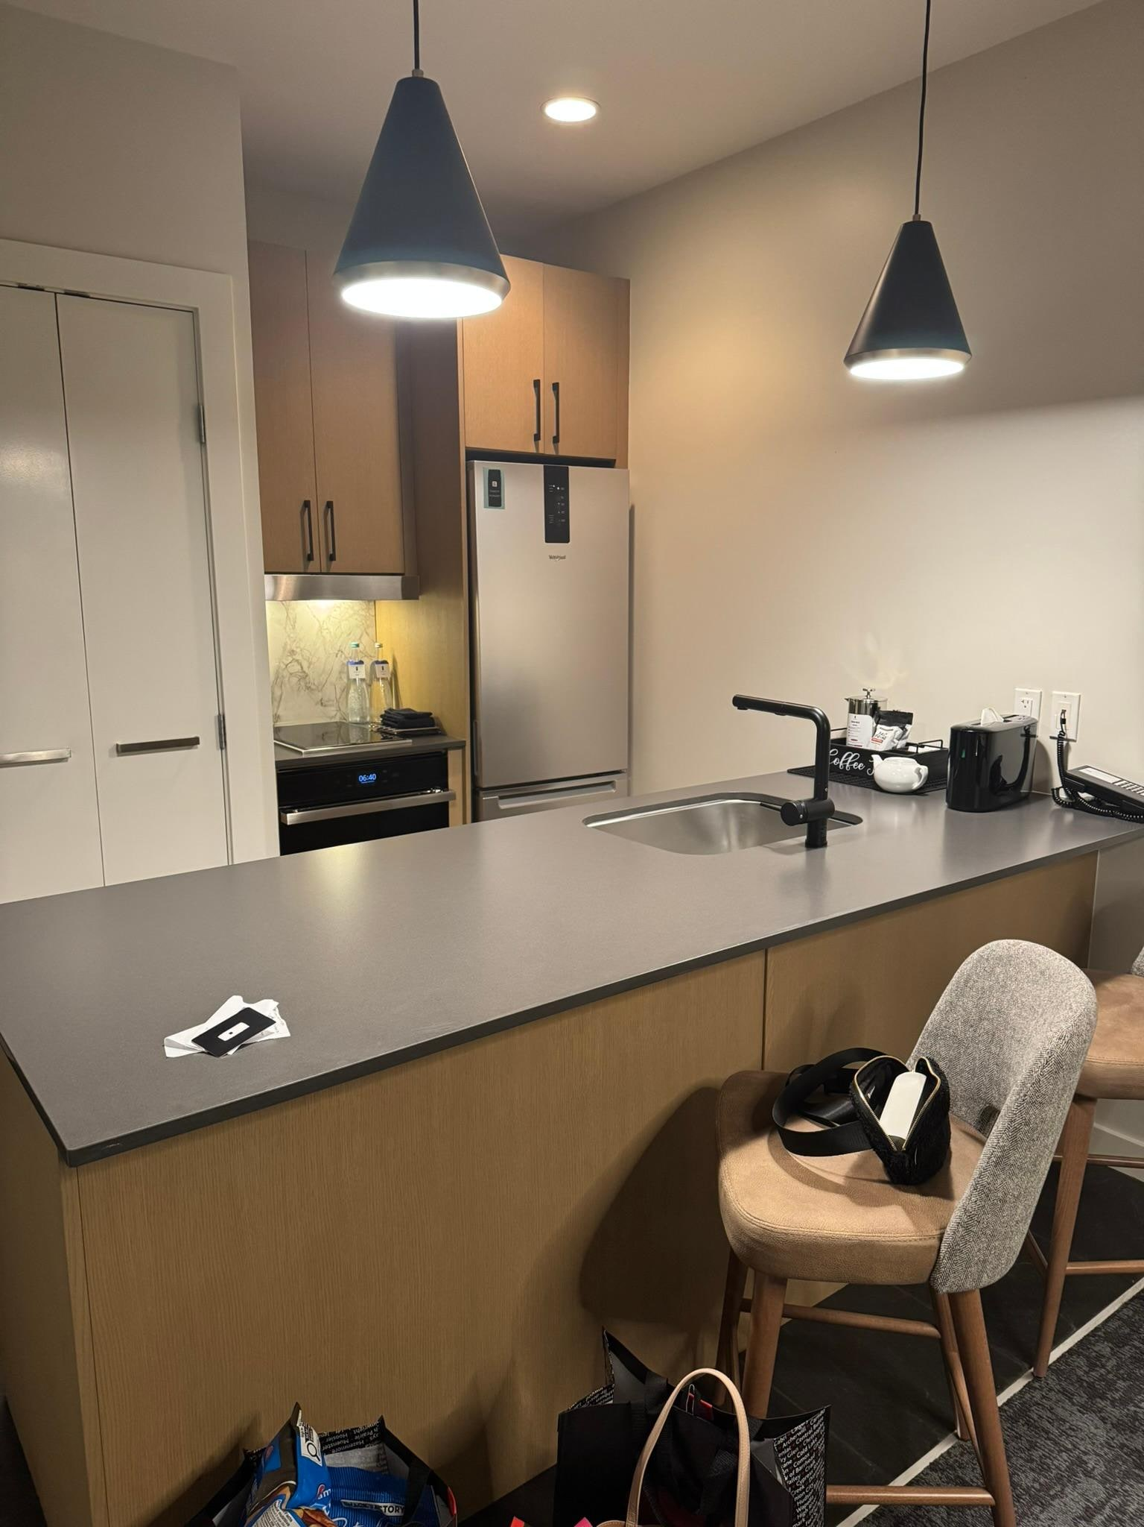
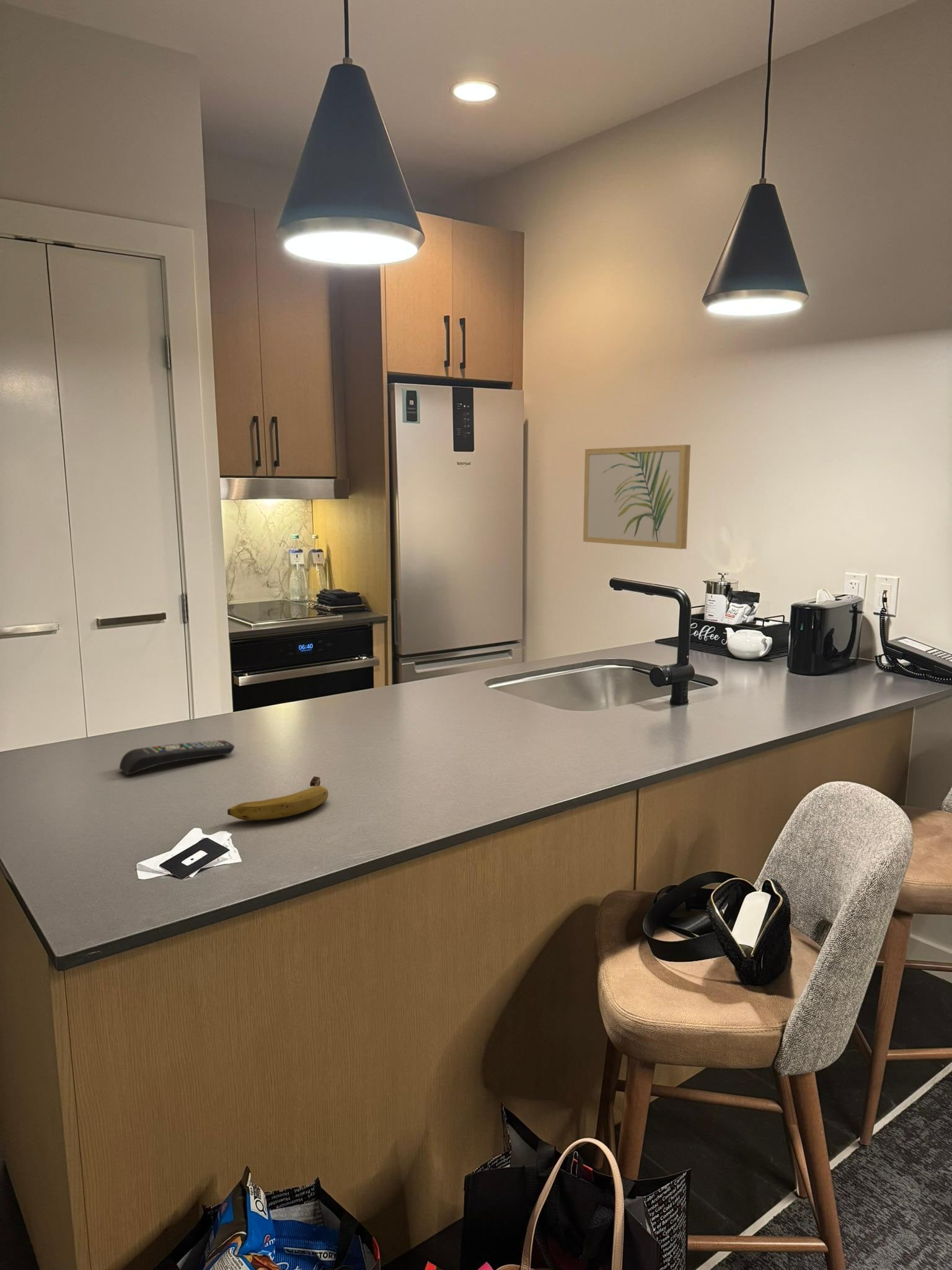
+ fruit [227,776,329,821]
+ remote control [119,740,235,775]
+ wall art [583,444,691,550]
